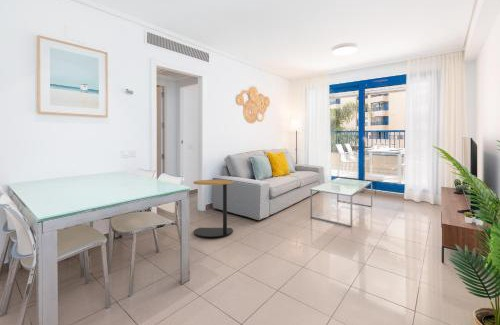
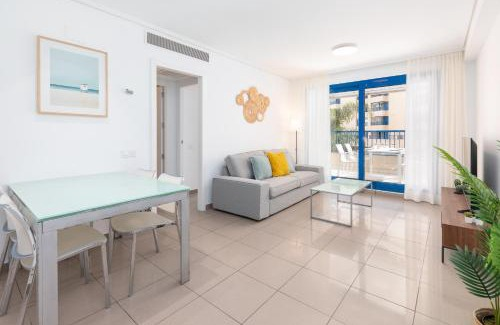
- side table [193,179,234,238]
